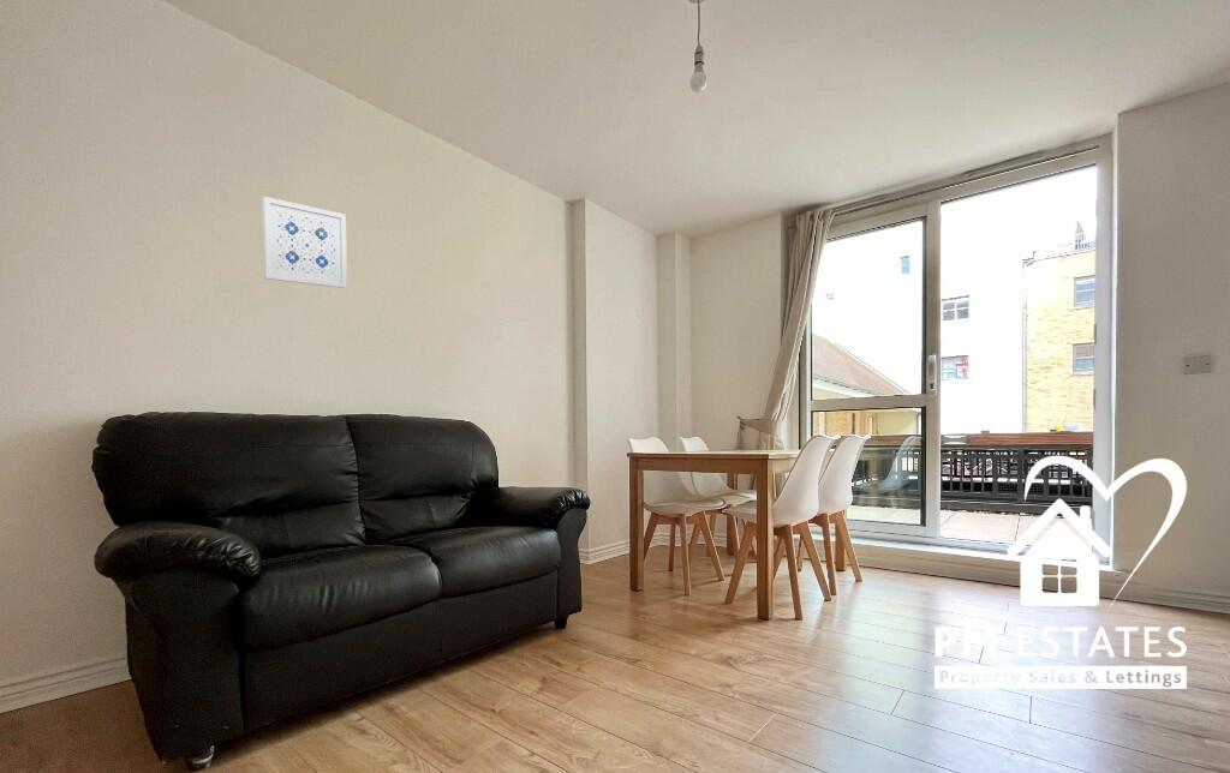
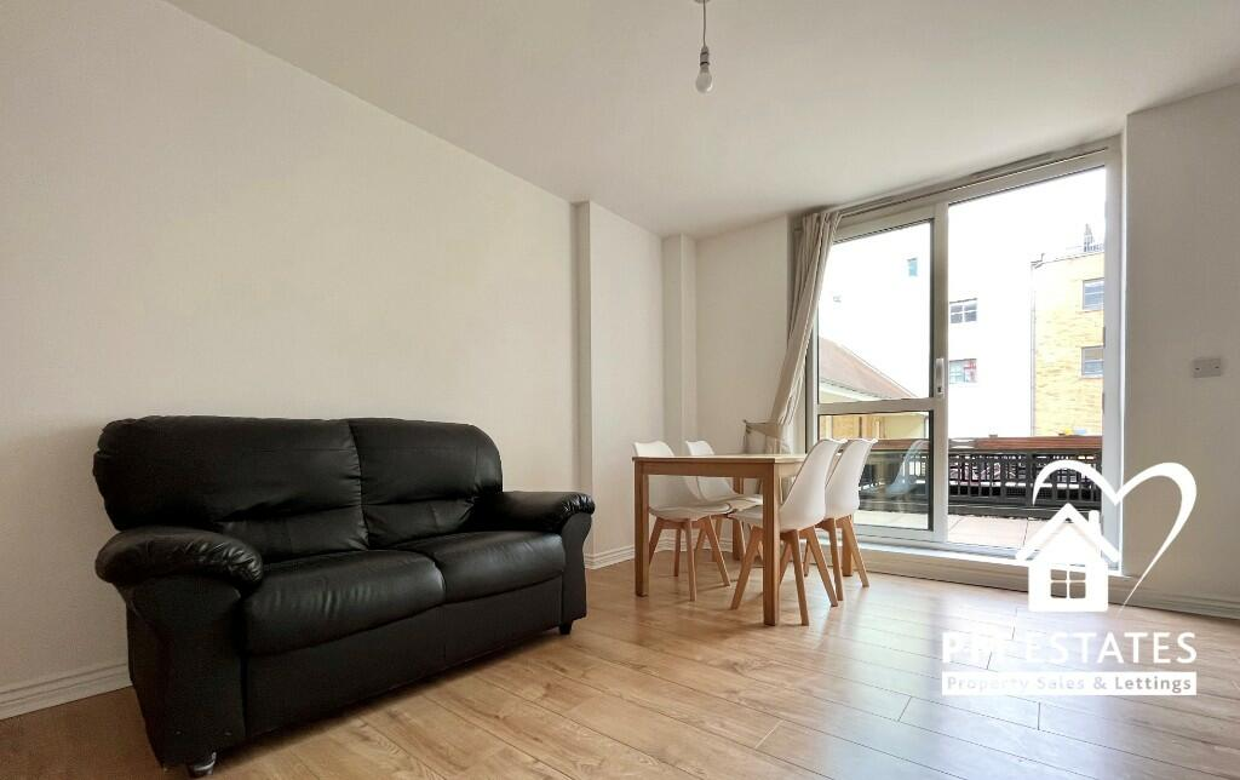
- wall art [261,196,348,289]
